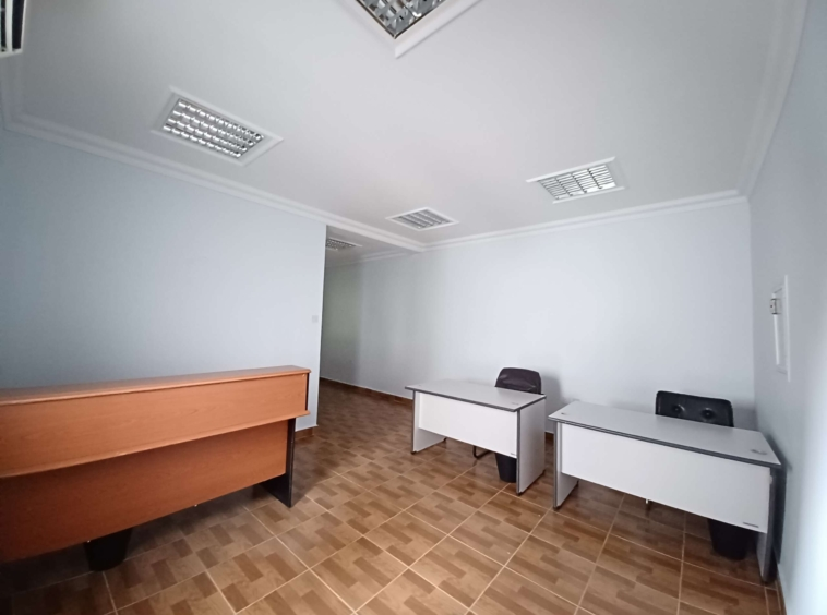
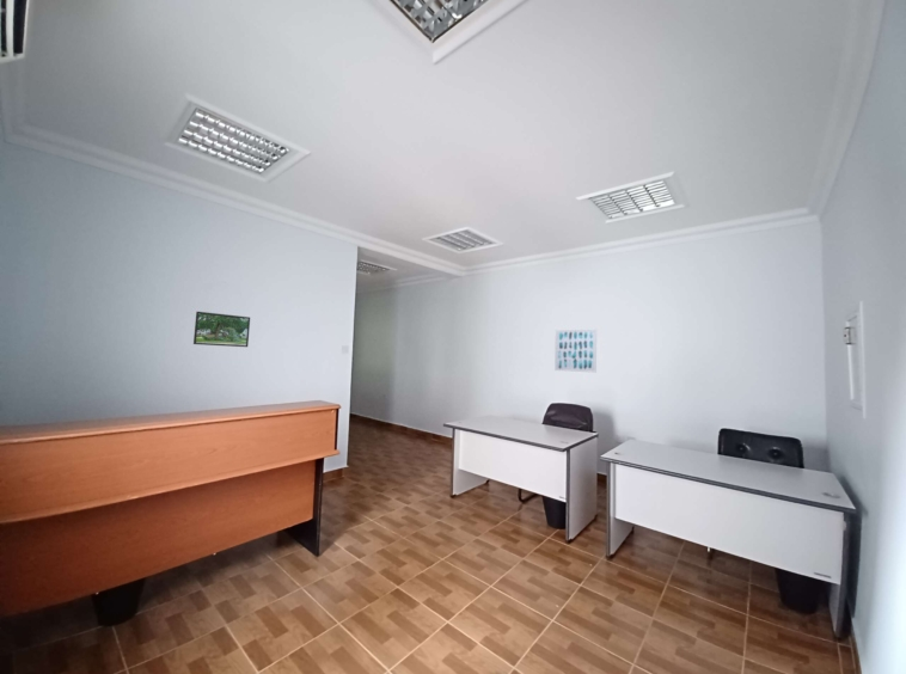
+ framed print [192,311,251,348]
+ wall art [553,327,598,374]
